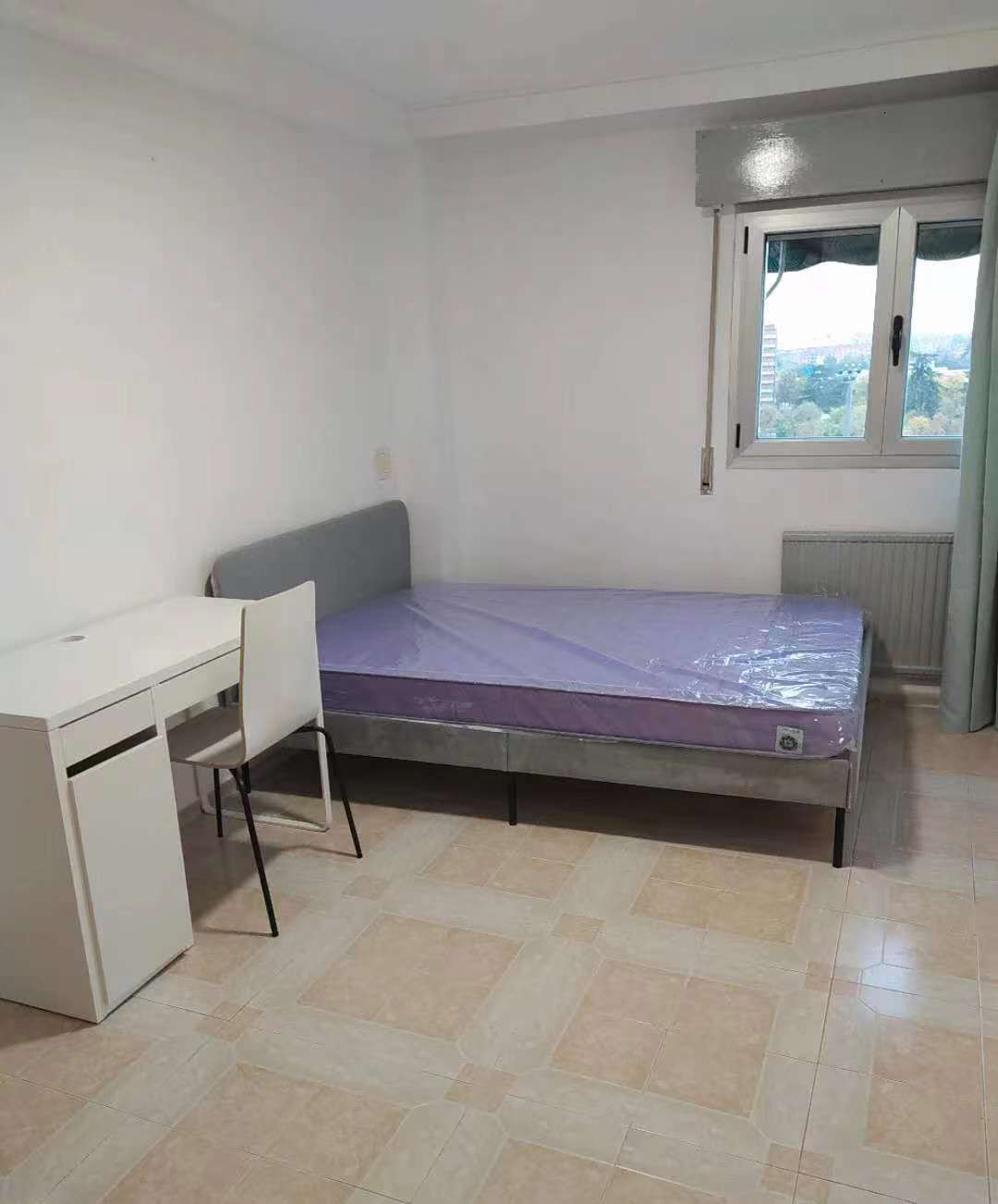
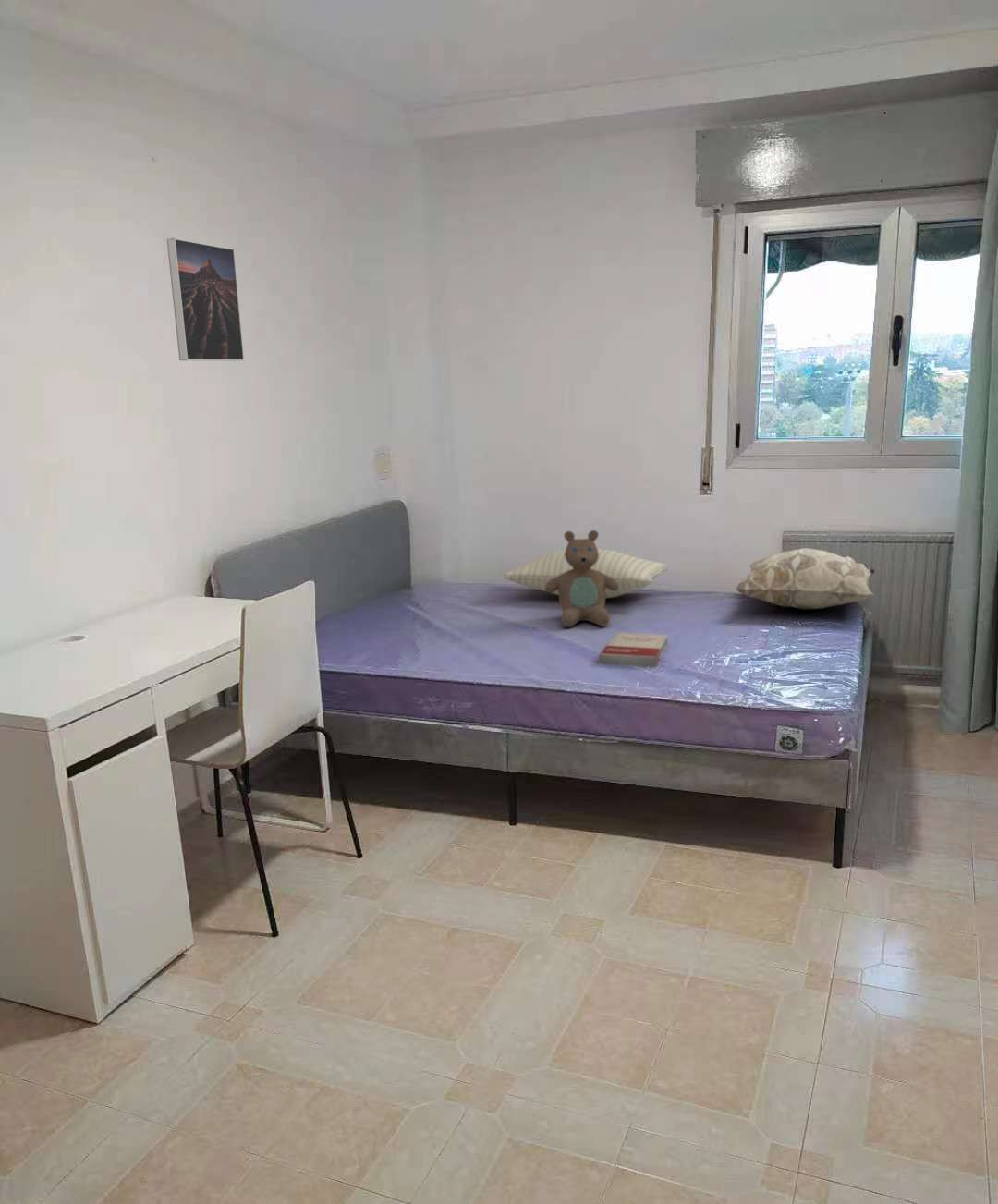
+ decorative pillow [735,547,876,610]
+ teddy bear [545,529,619,628]
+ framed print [166,237,245,362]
+ book [598,632,669,668]
+ pillow [503,548,669,600]
